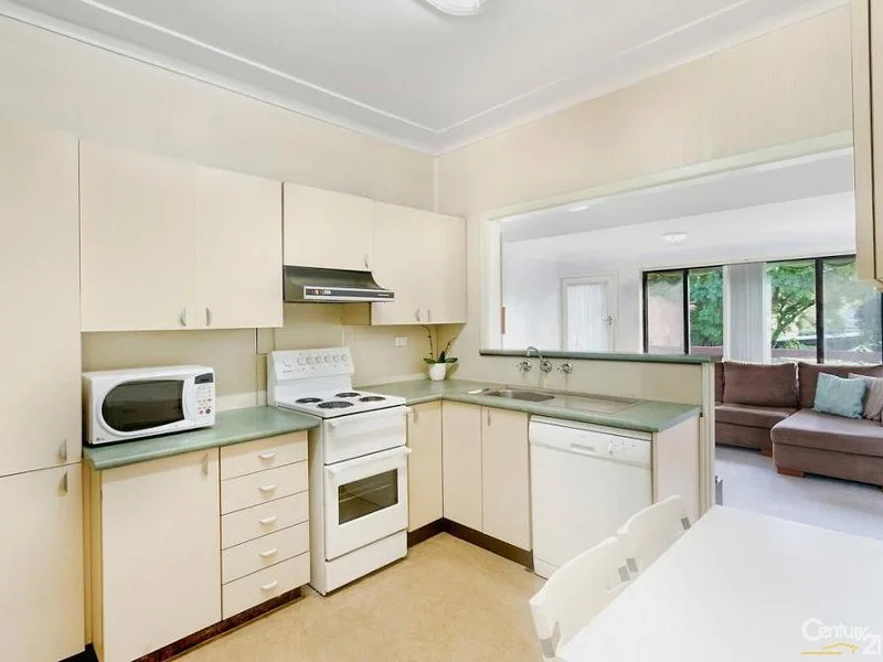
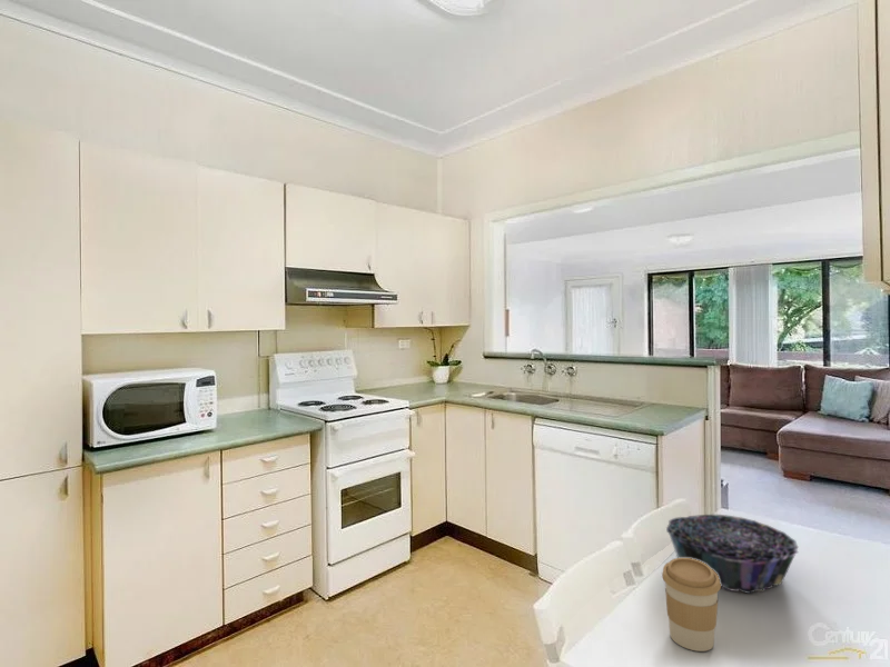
+ decorative bowl [665,514,800,595]
+ coffee cup [661,557,722,653]
